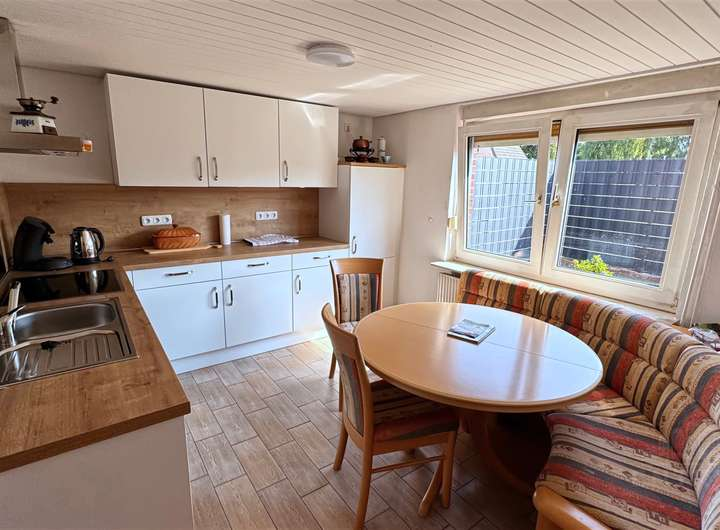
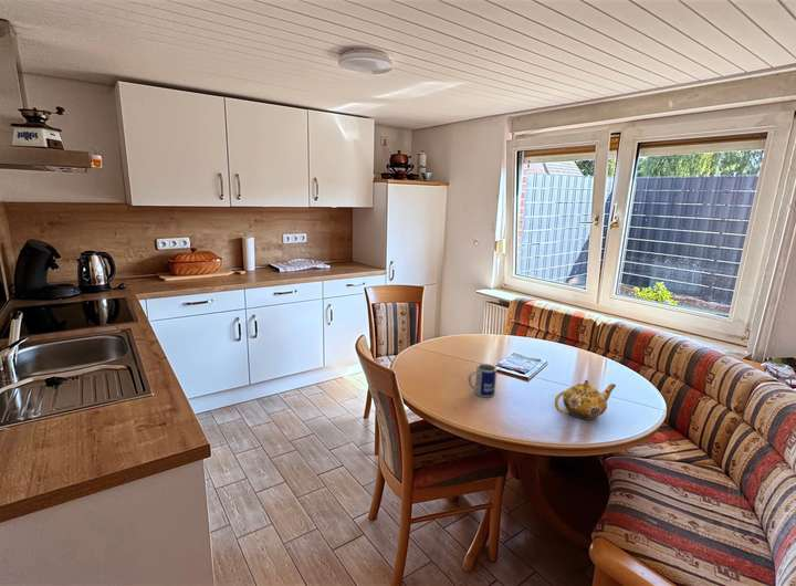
+ mug [467,363,498,398]
+ teapot [554,379,617,421]
